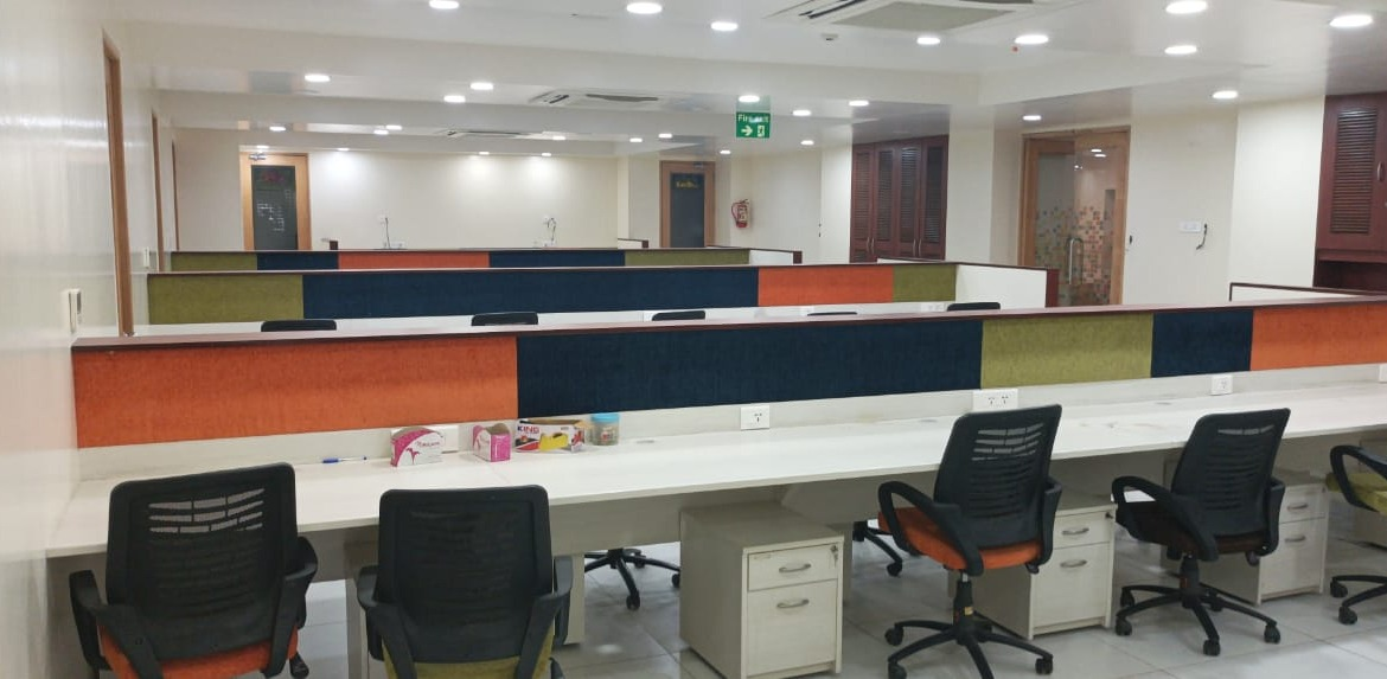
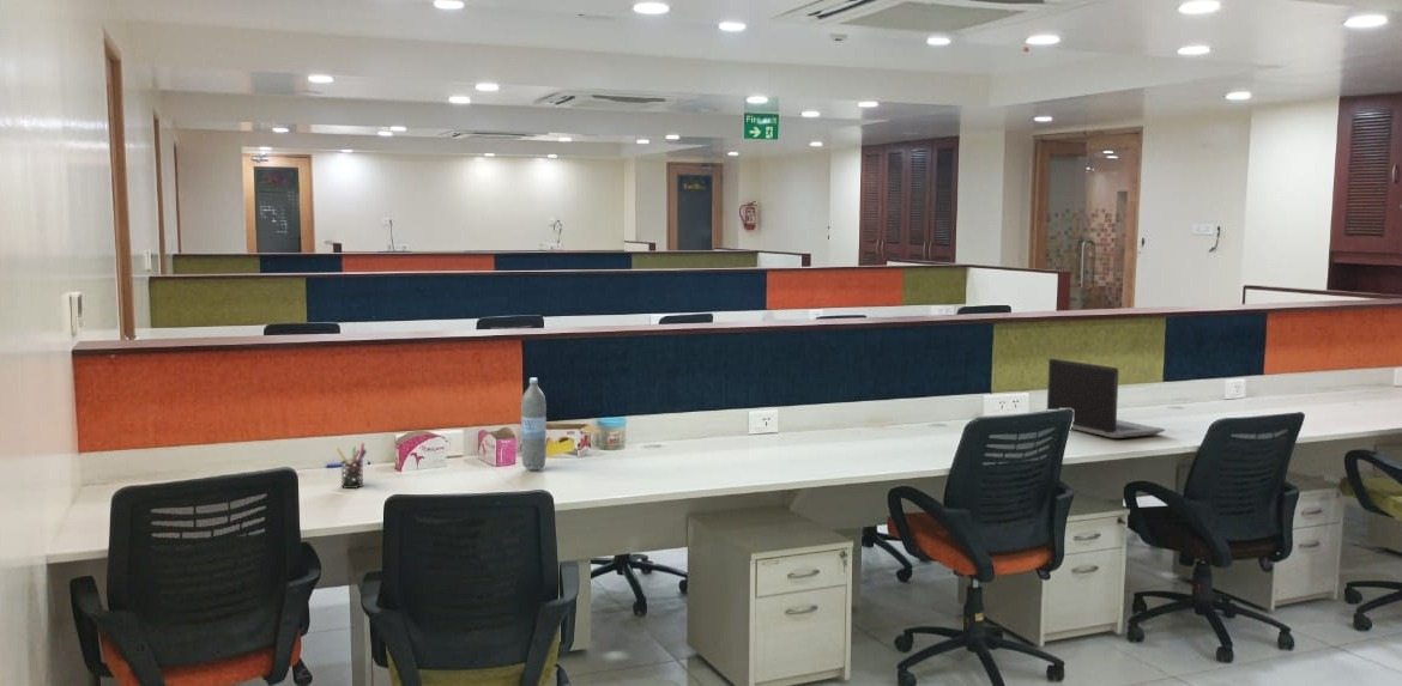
+ laptop computer [1046,358,1166,439]
+ water bottle [520,377,548,471]
+ pen holder [336,442,368,490]
